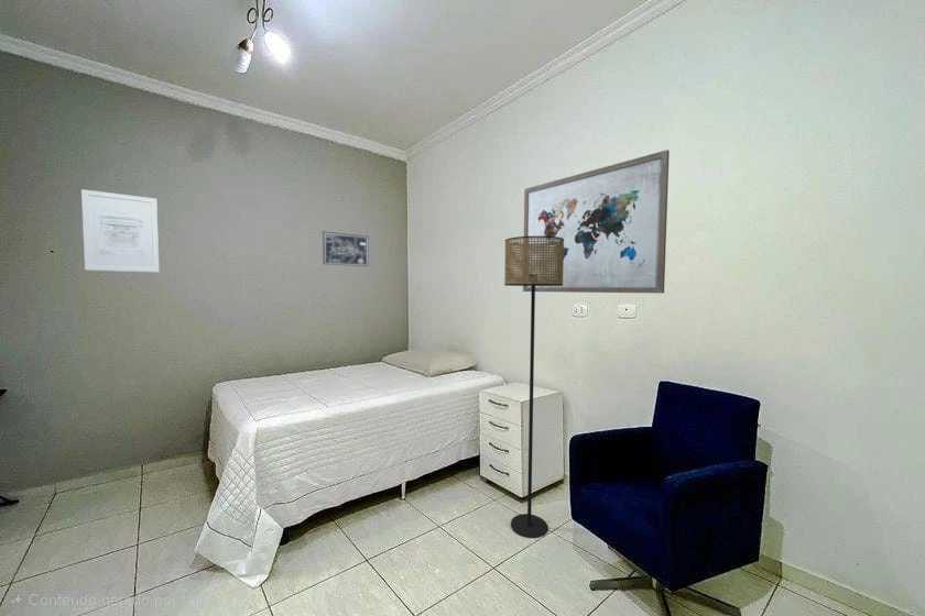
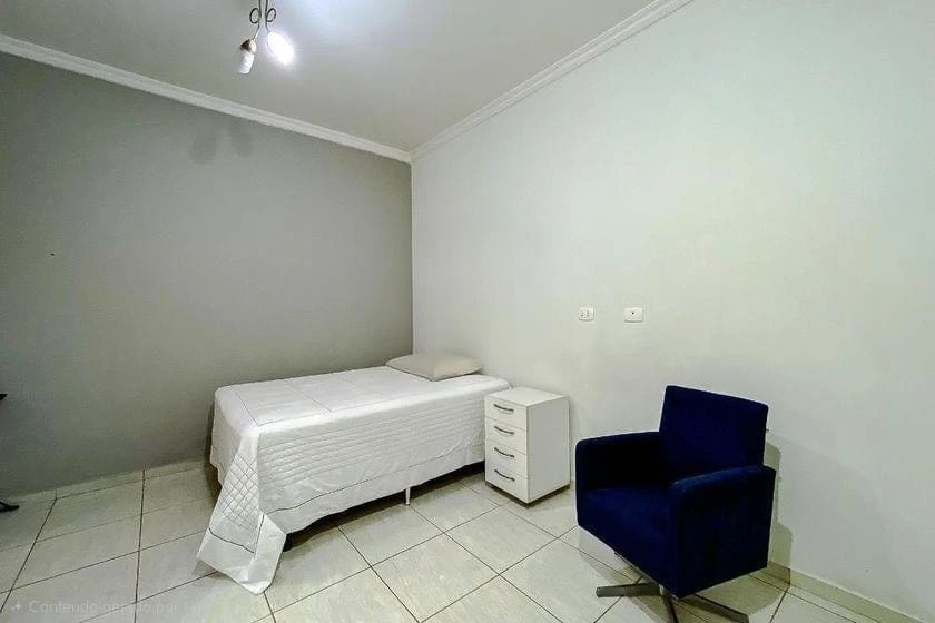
- floor lamp [503,235,564,539]
- wall art [80,188,160,273]
- wall art [322,231,370,267]
- wall art [522,148,671,295]
